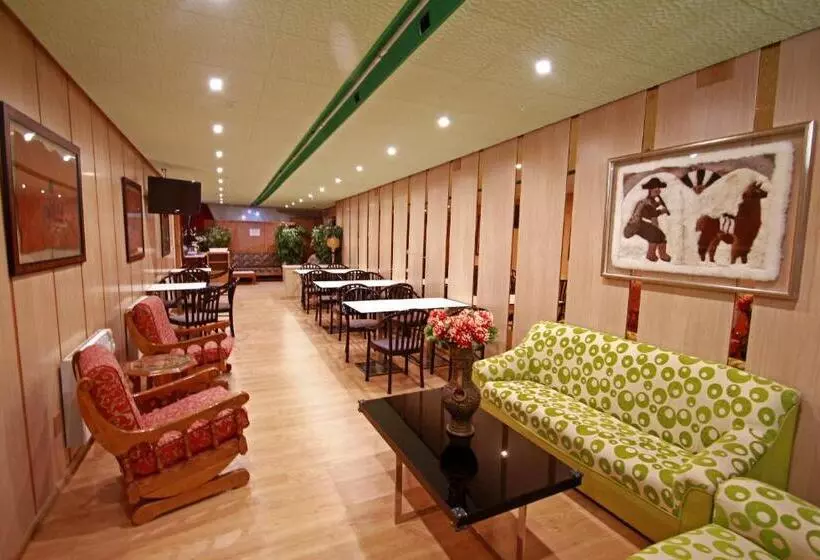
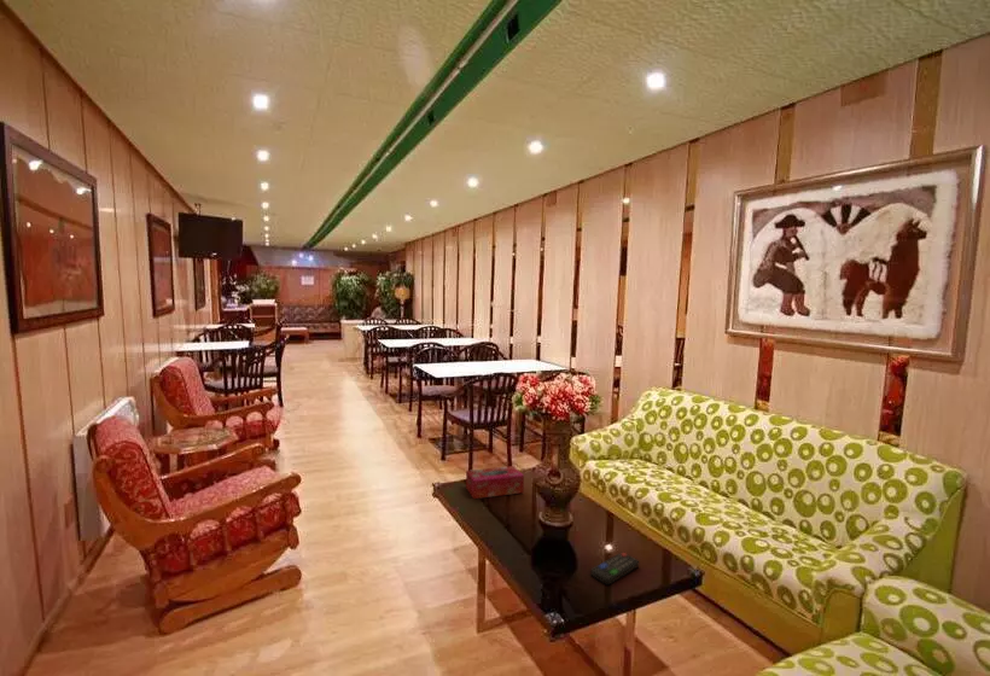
+ tissue box [465,465,525,500]
+ remote control [589,552,640,585]
